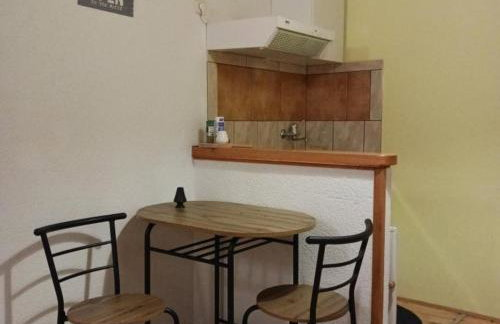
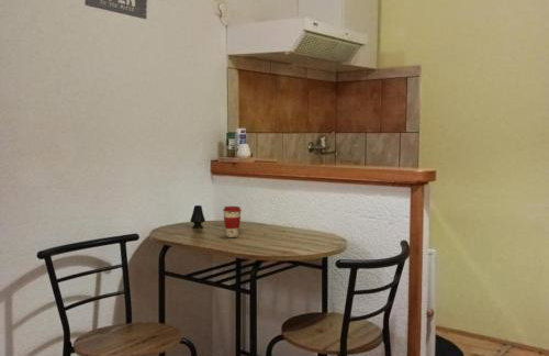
+ coffee cup [222,205,243,238]
